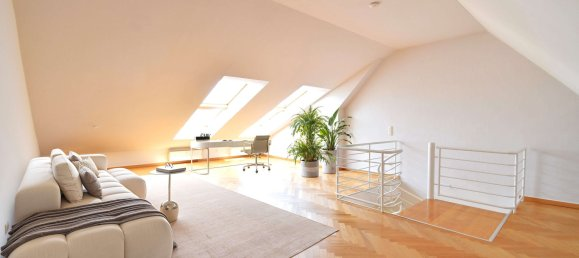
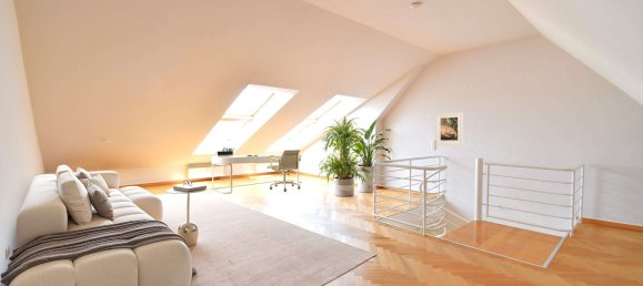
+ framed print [435,112,463,145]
